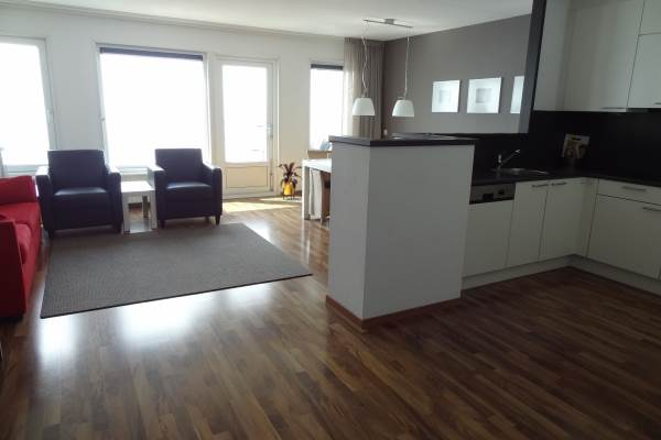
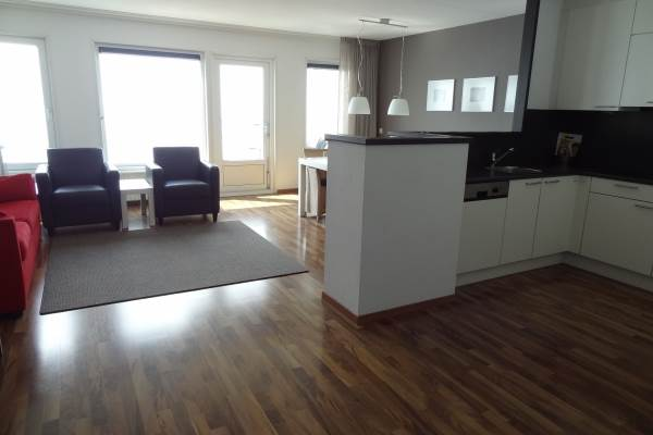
- house plant [272,161,303,201]
